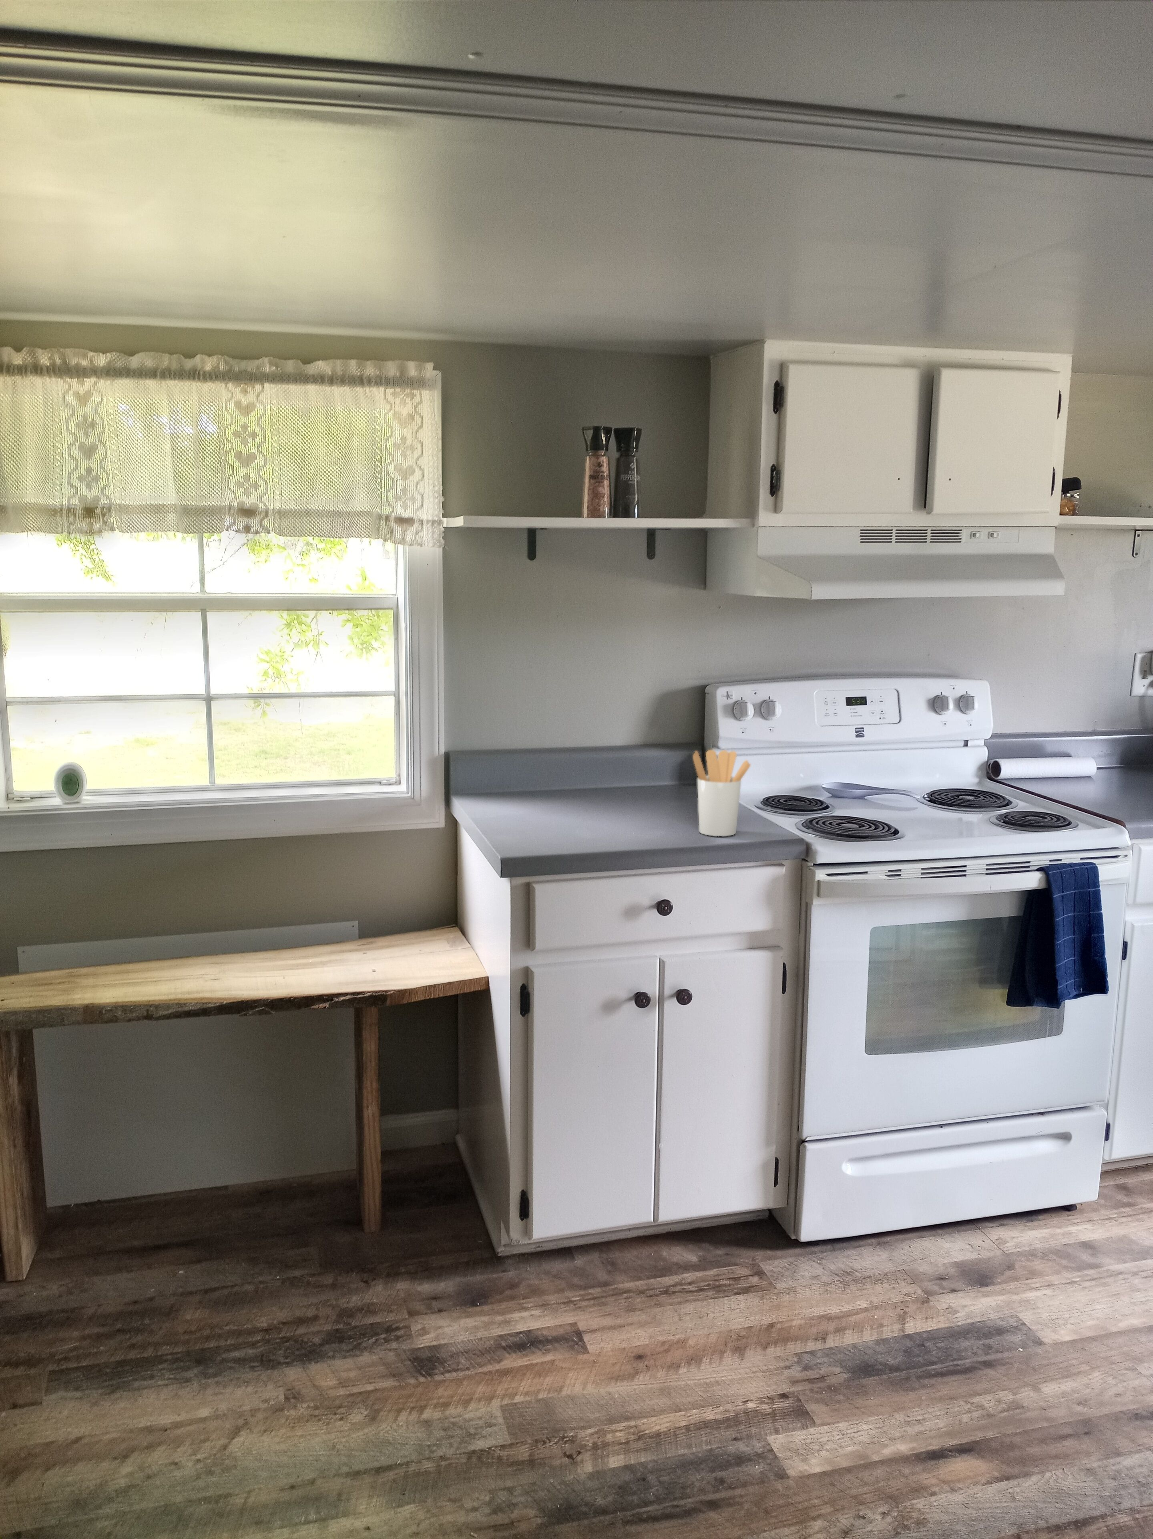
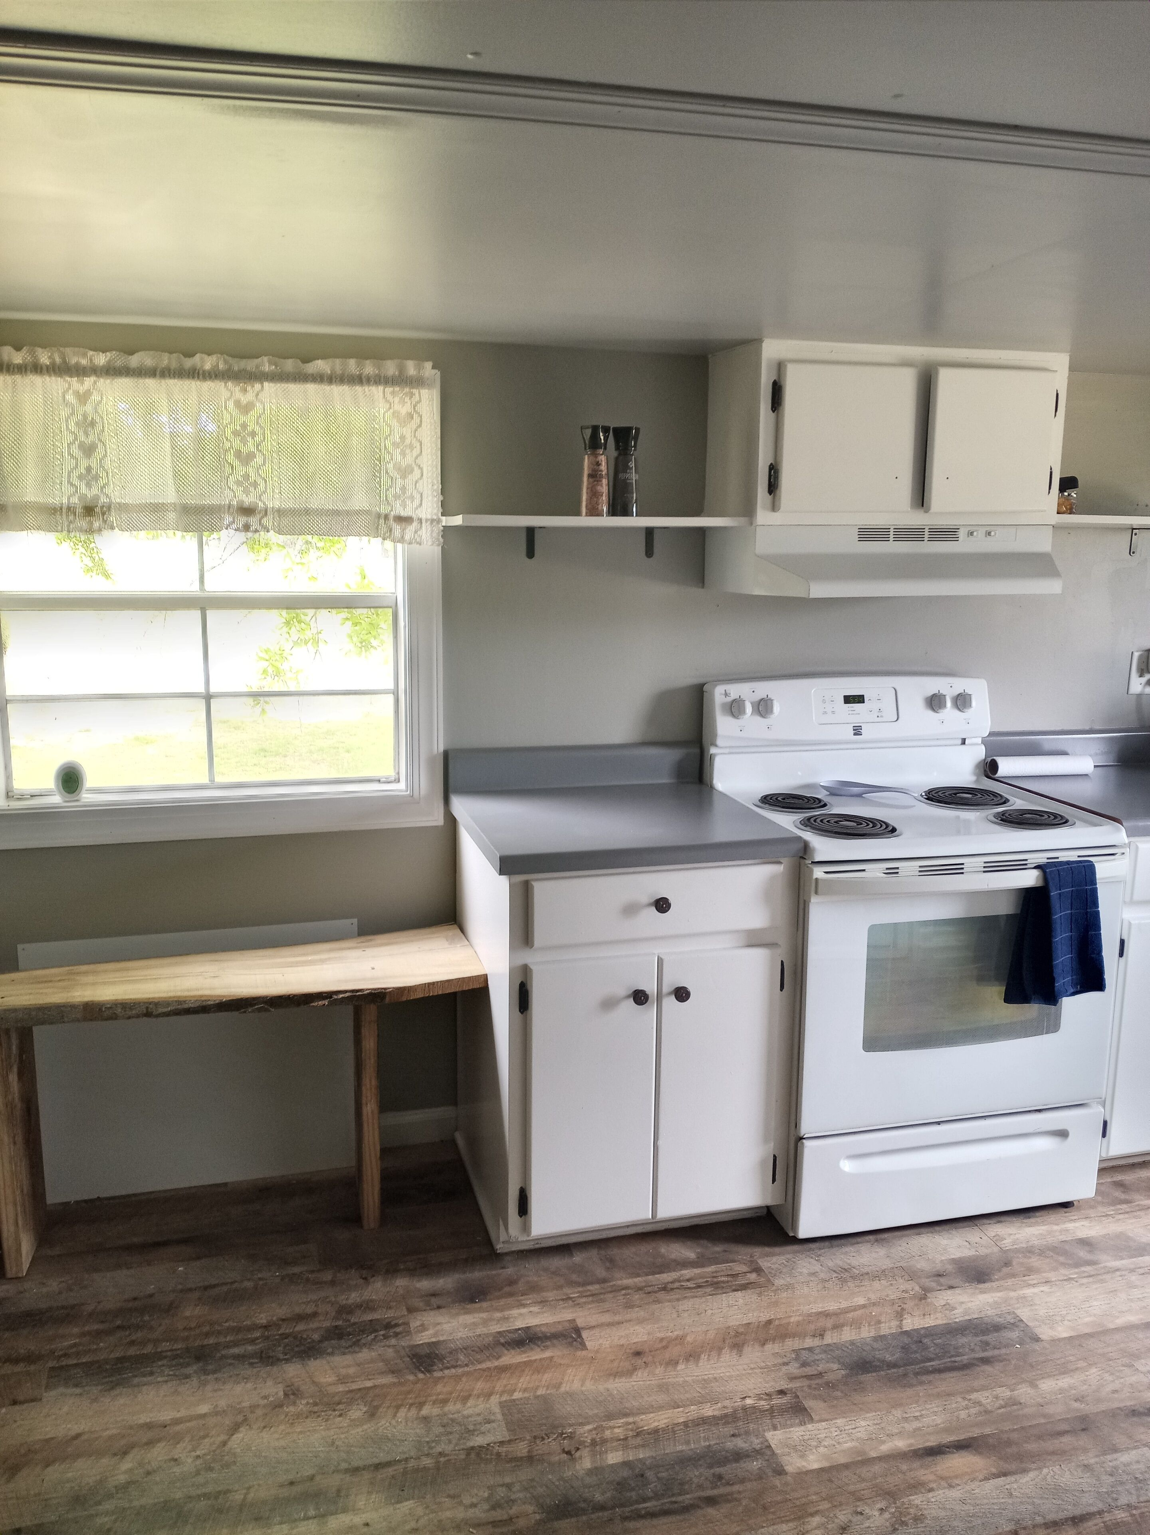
- utensil holder [693,749,751,837]
